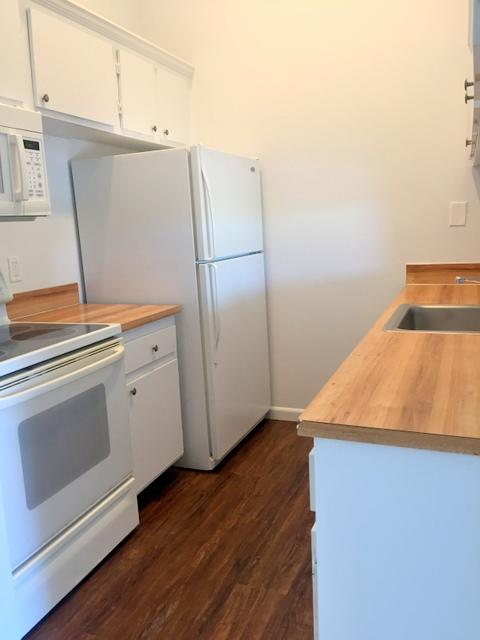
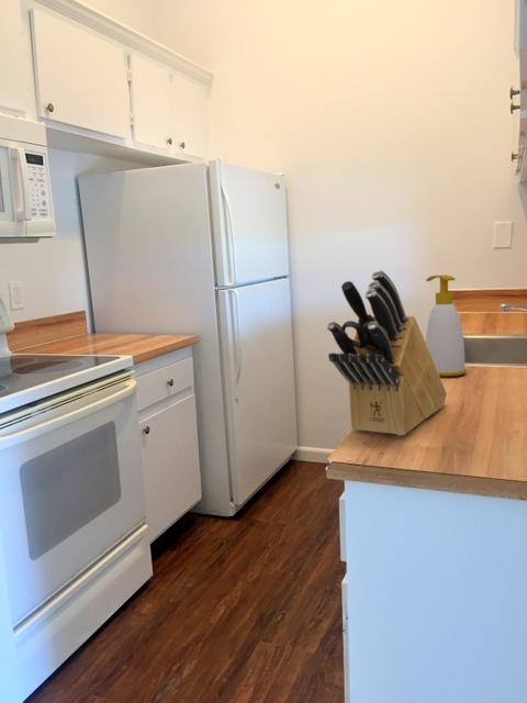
+ knife block [326,269,448,437]
+ soap bottle [425,274,468,378]
